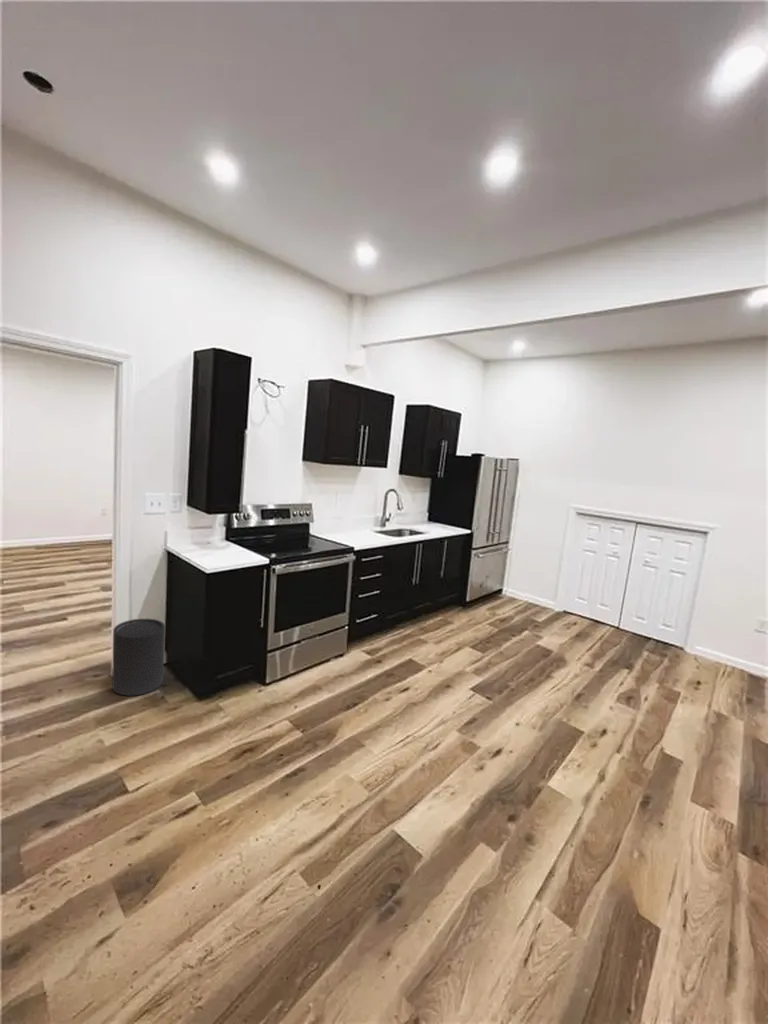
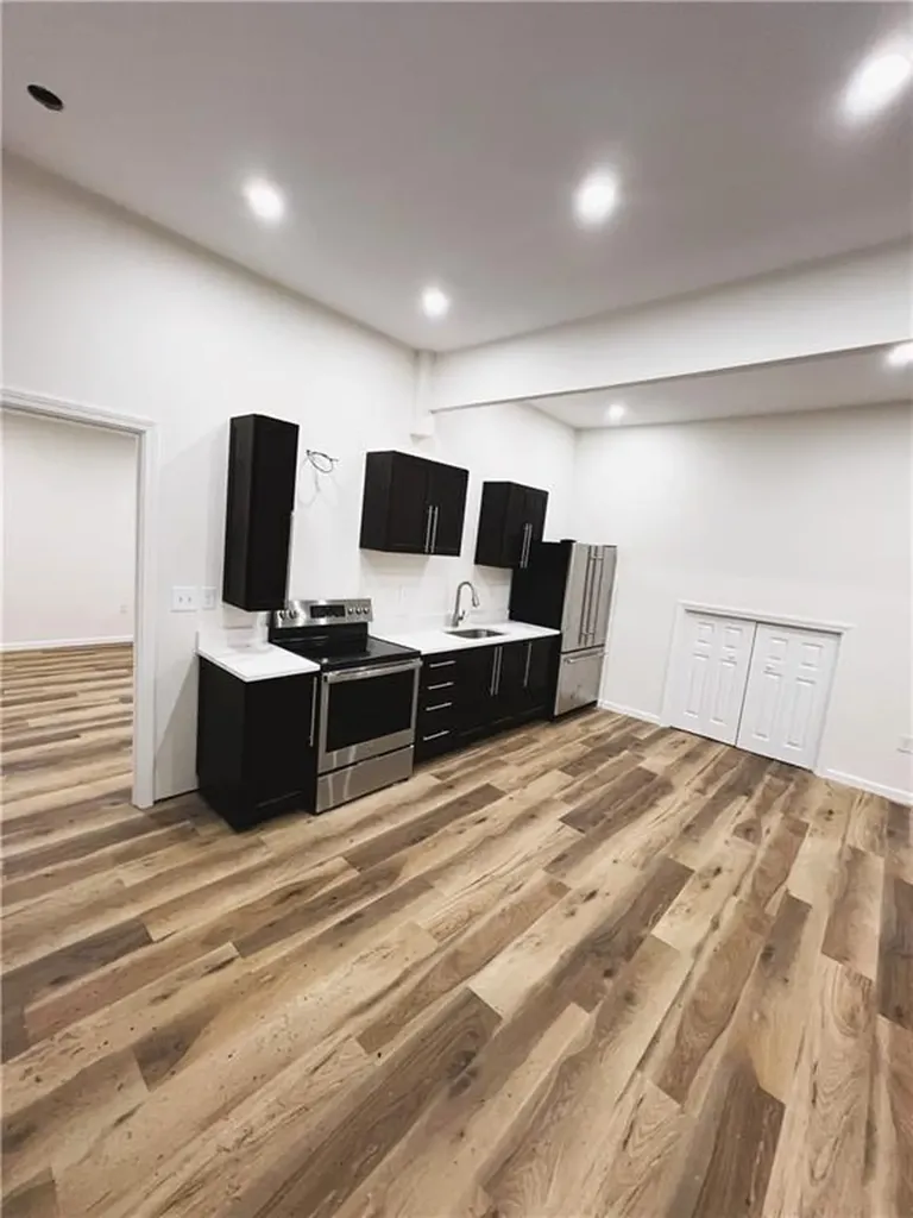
- trash can [111,618,166,697]
